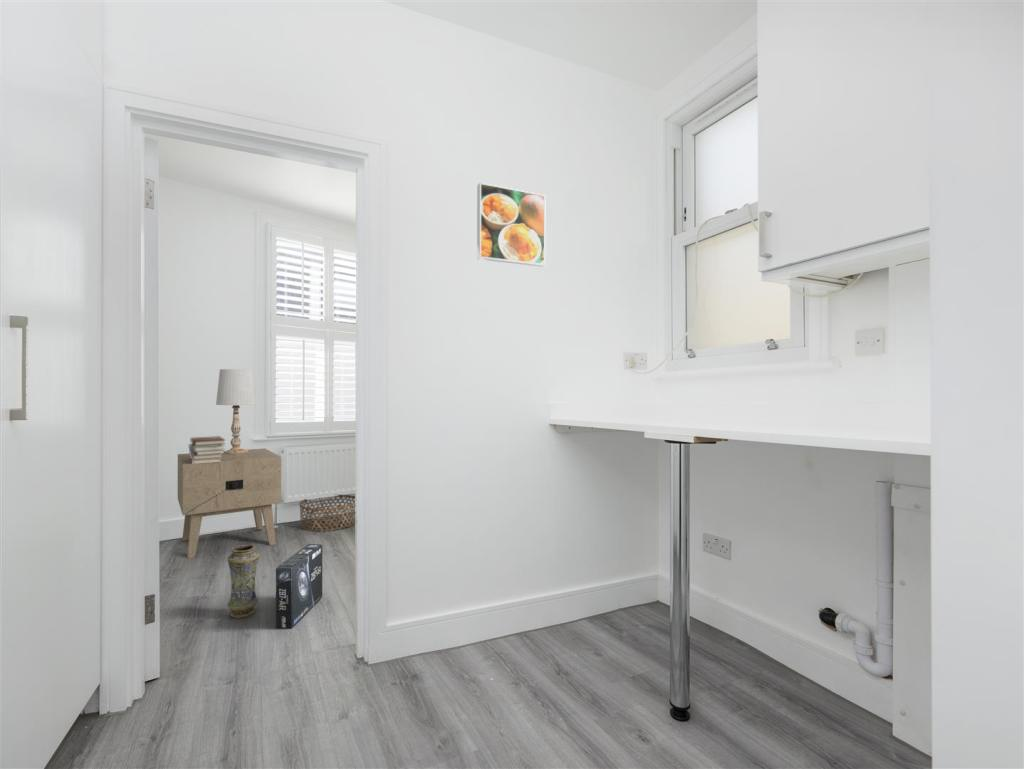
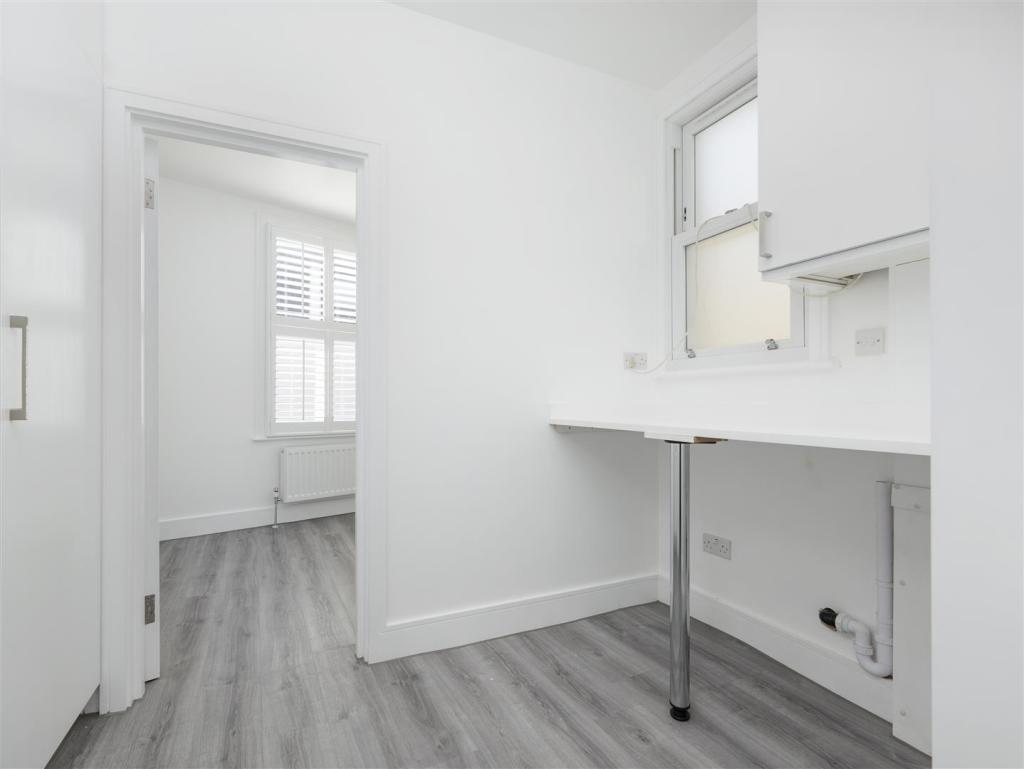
- basket [298,494,356,532]
- nightstand [177,448,282,559]
- vase [227,544,260,619]
- book stack [188,435,226,464]
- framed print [476,182,546,268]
- box [275,543,323,630]
- table lamp [215,368,256,454]
